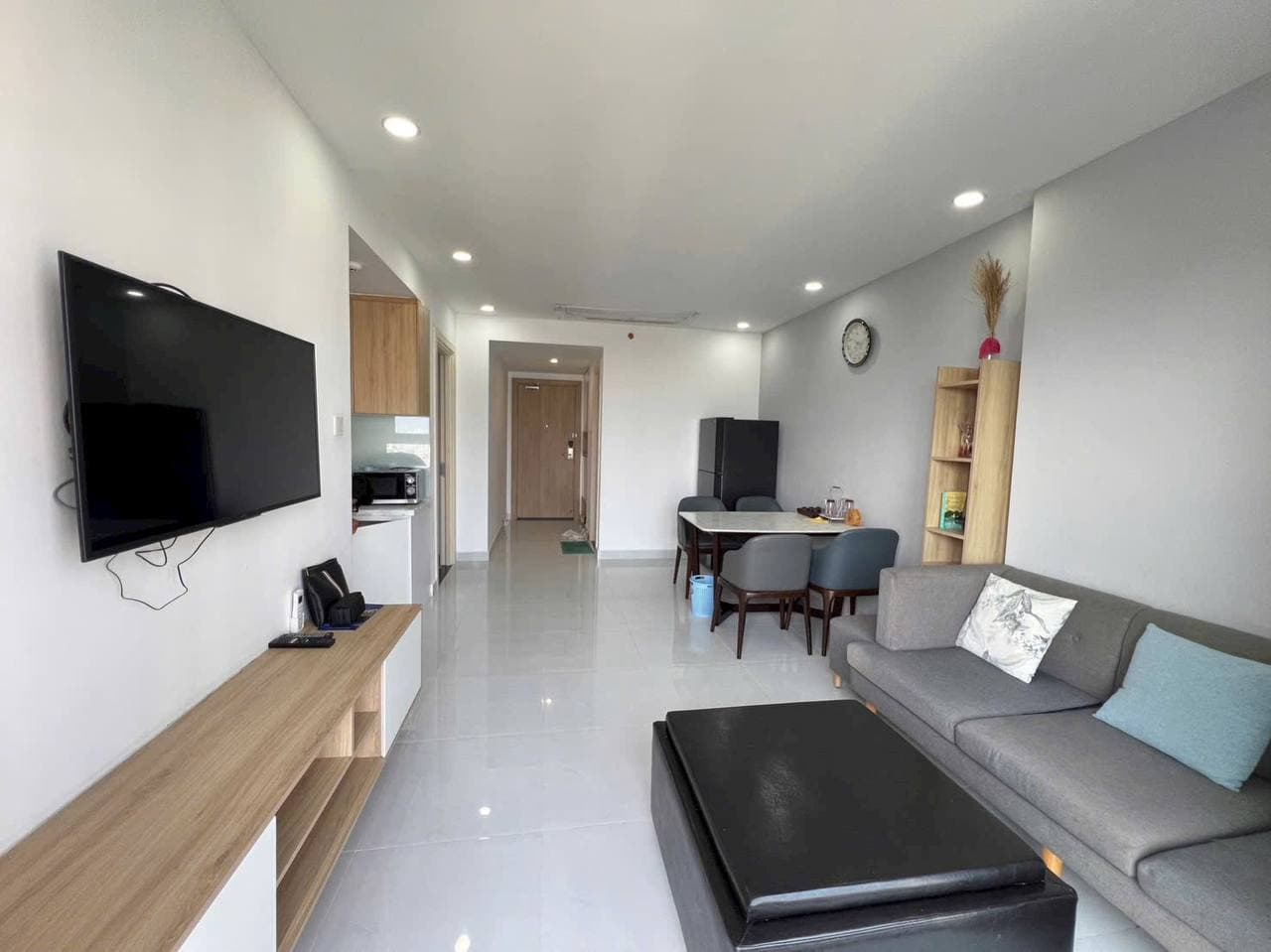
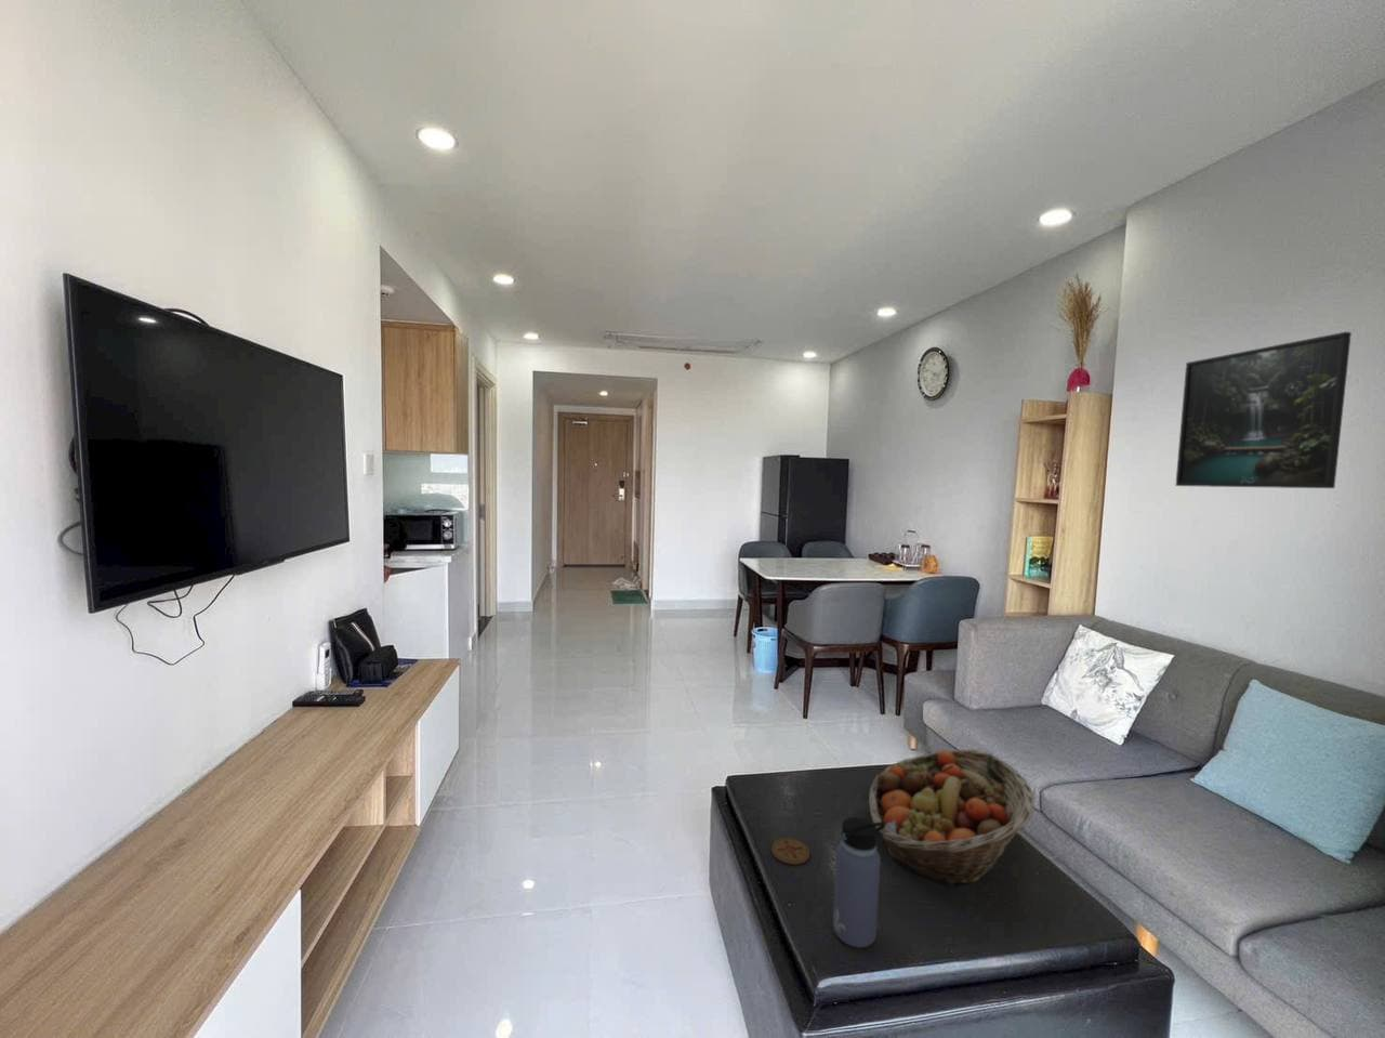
+ fruit basket [867,748,1035,889]
+ coaster [770,836,811,866]
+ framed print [1175,331,1352,490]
+ water bottle [833,816,885,950]
